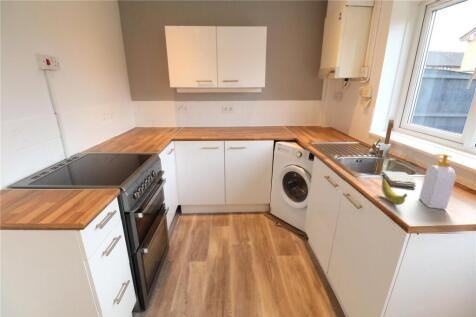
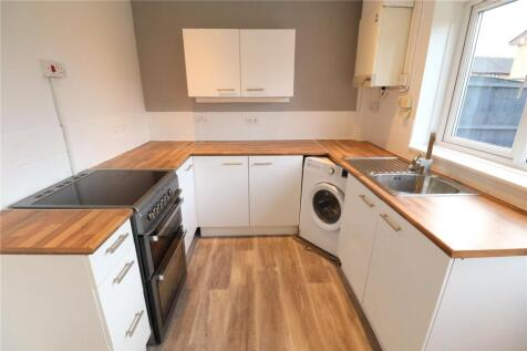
- soap bottle [418,153,457,210]
- banana [381,177,408,206]
- washcloth [381,170,417,188]
